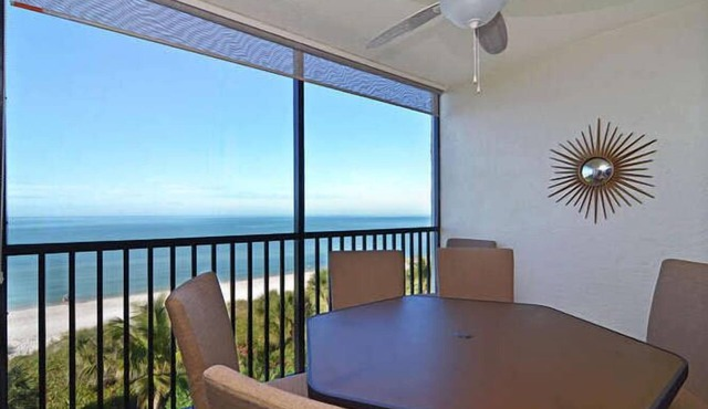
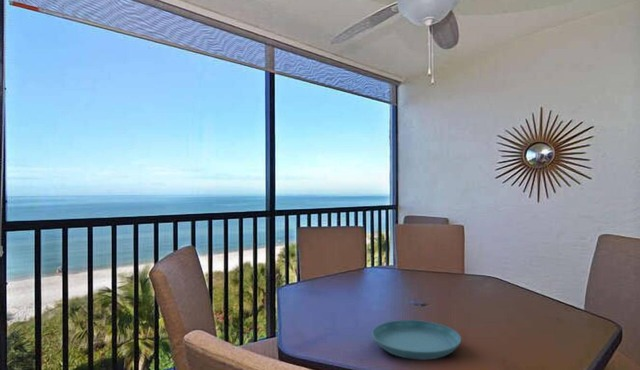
+ saucer [371,319,462,361]
